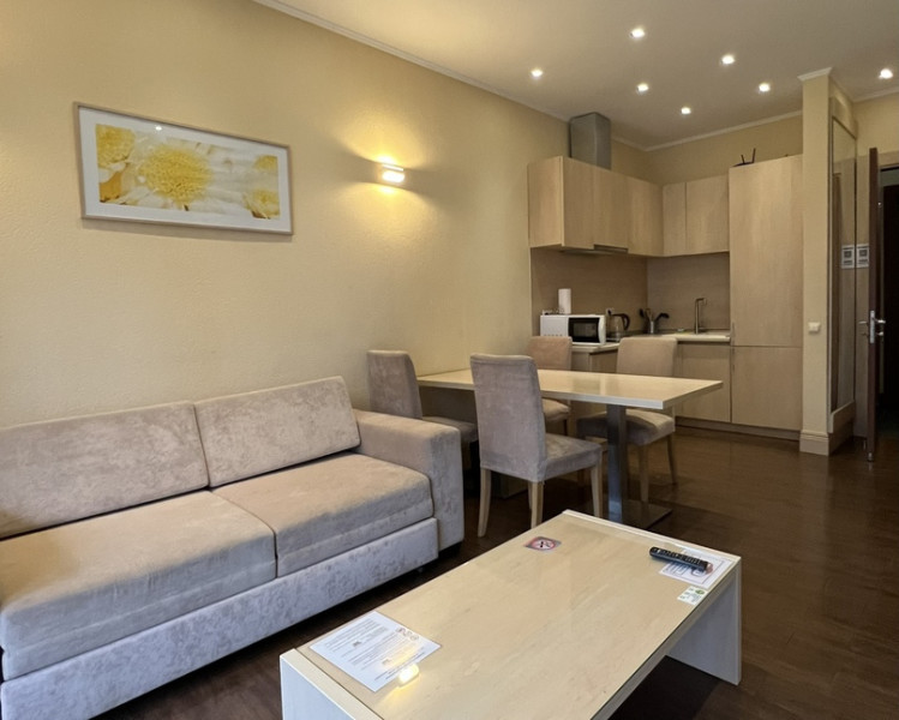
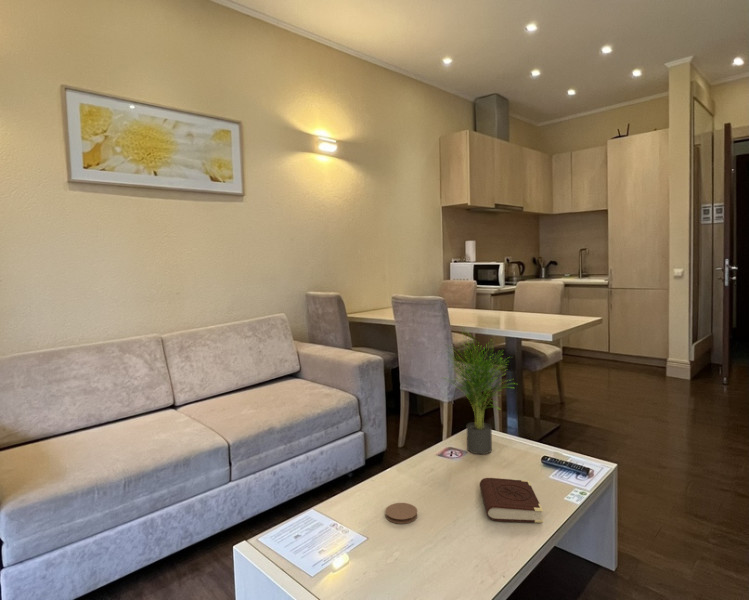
+ potted plant [442,325,517,455]
+ book [479,477,544,524]
+ coaster [384,502,419,525]
